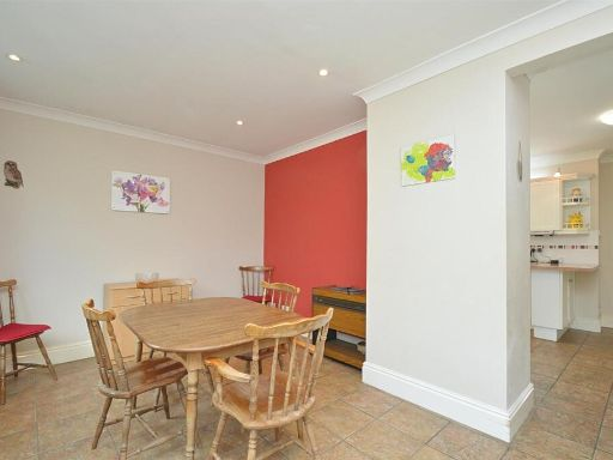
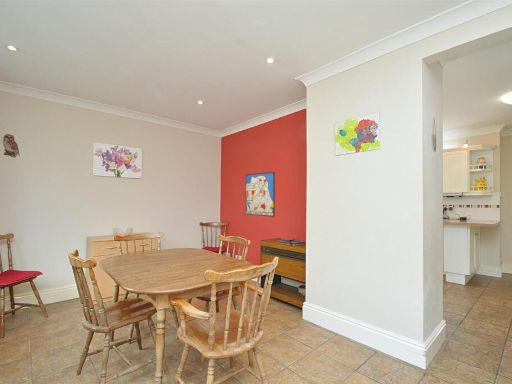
+ wall art [245,171,276,218]
